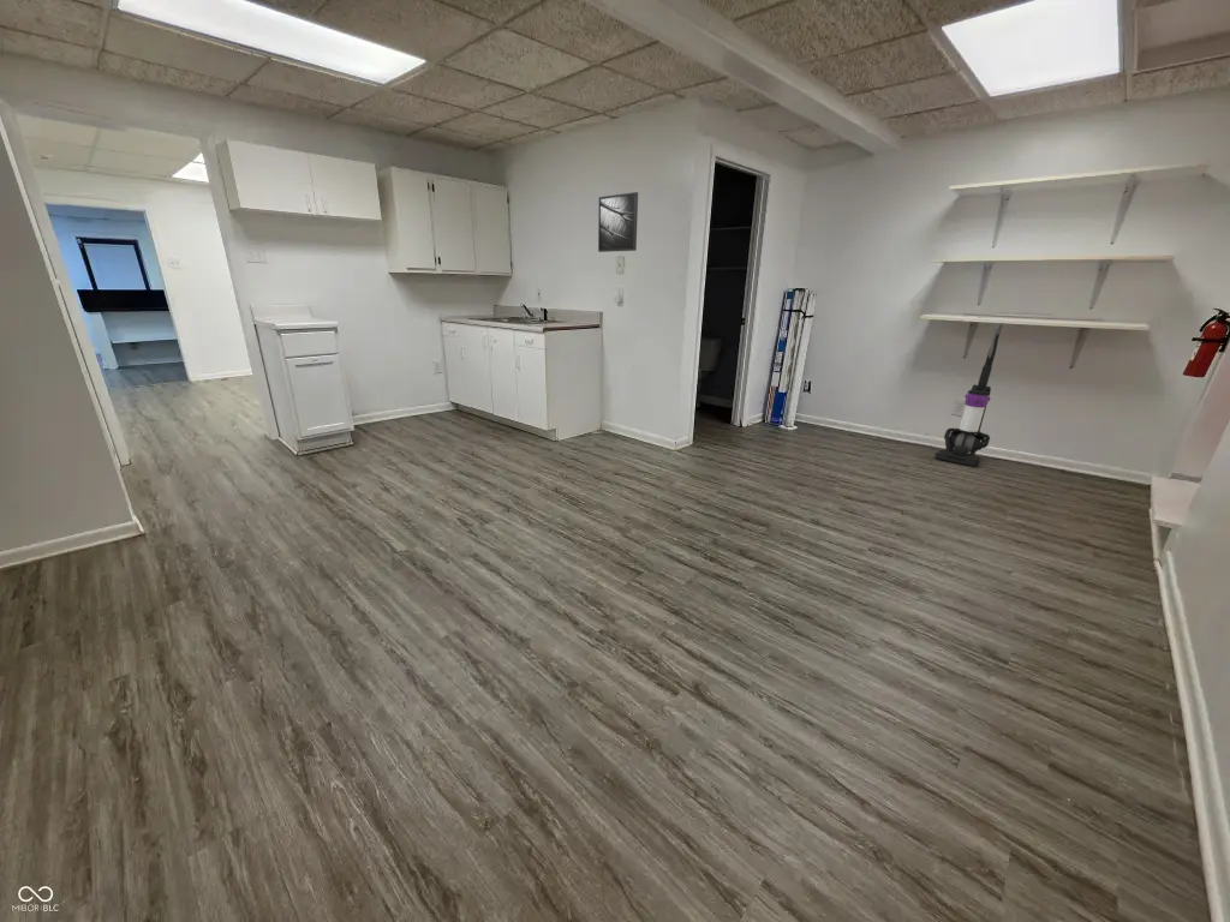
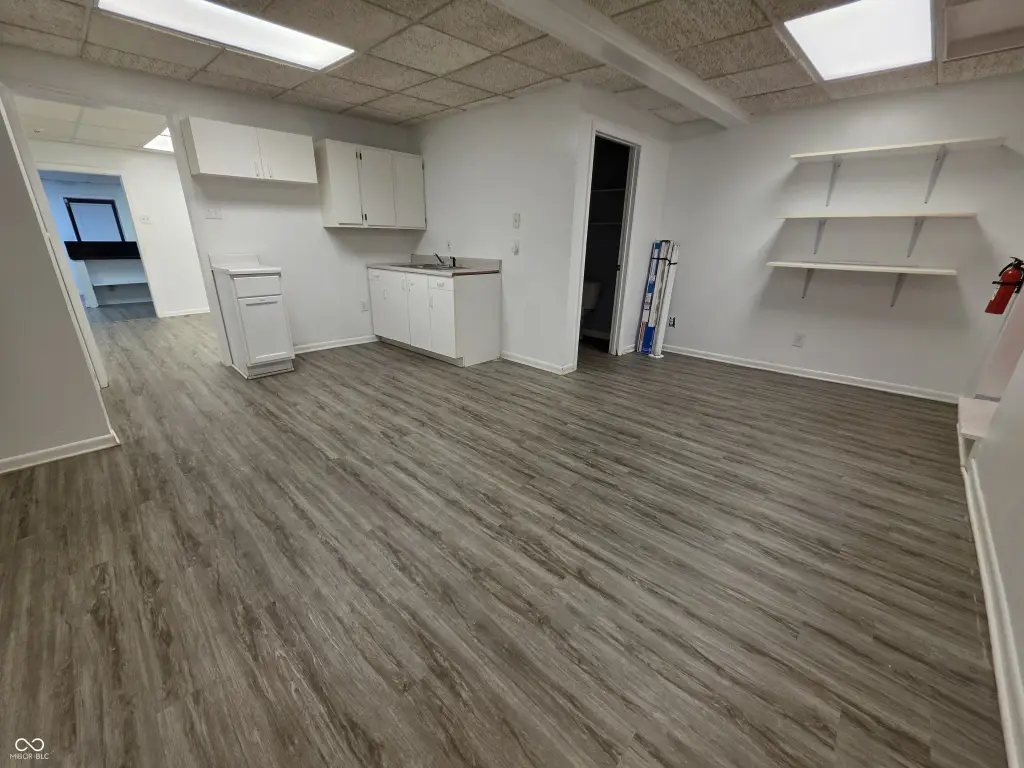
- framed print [597,191,639,253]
- vacuum cleaner [935,323,1003,467]
